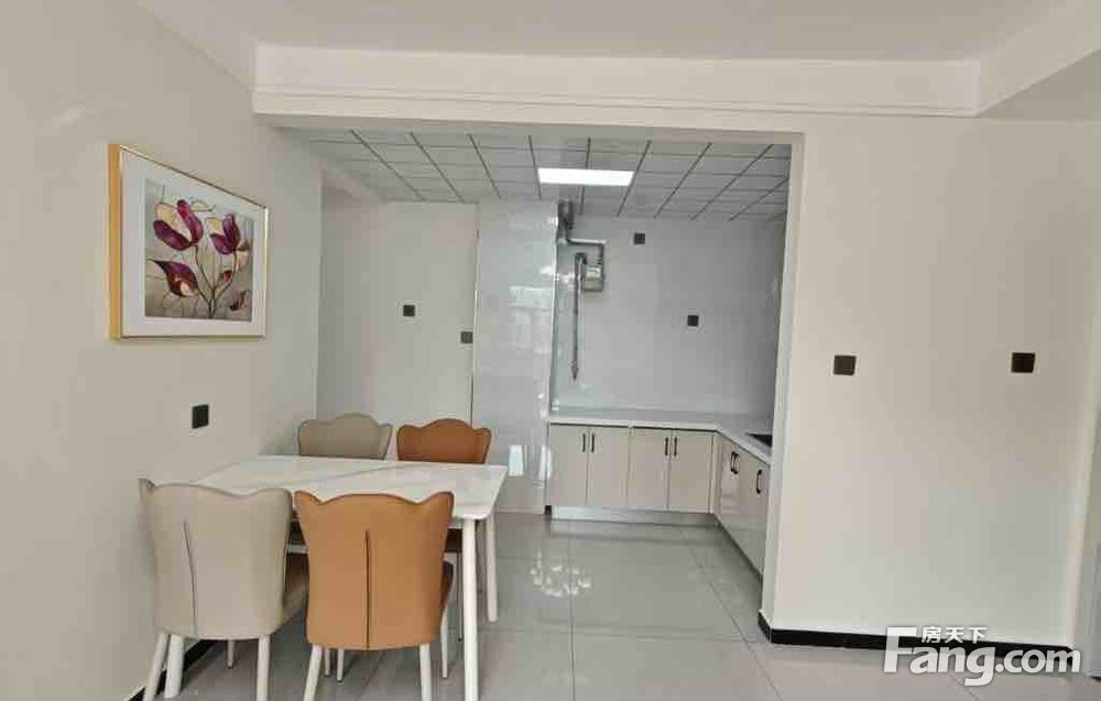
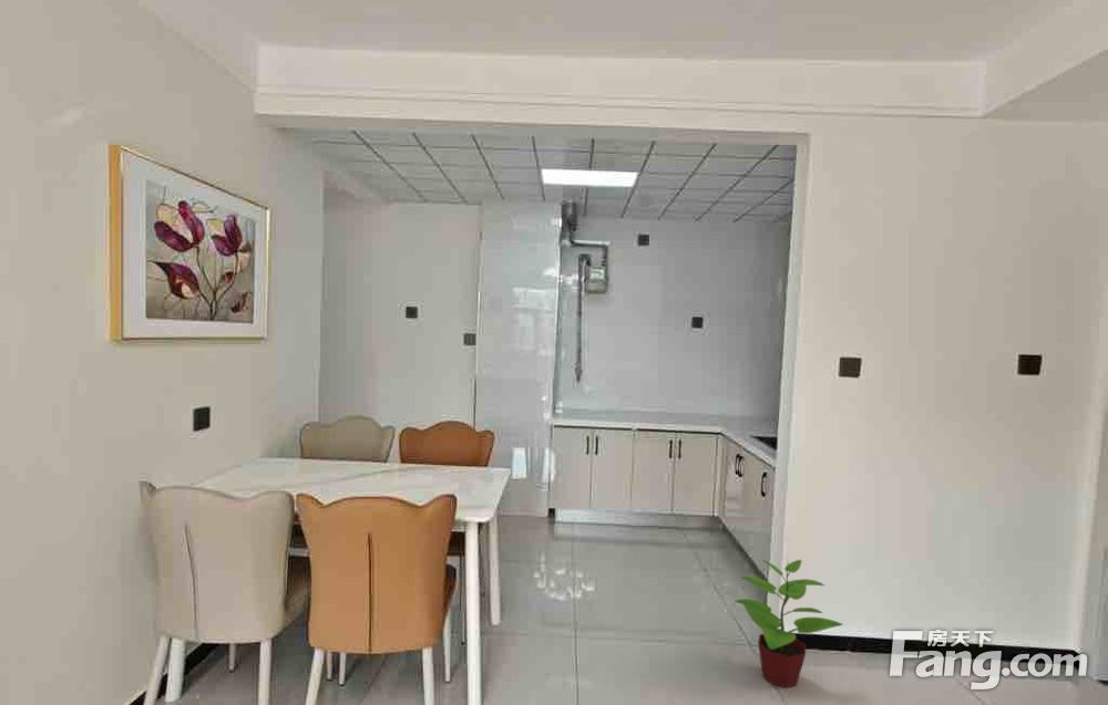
+ potted plant [735,558,844,688]
